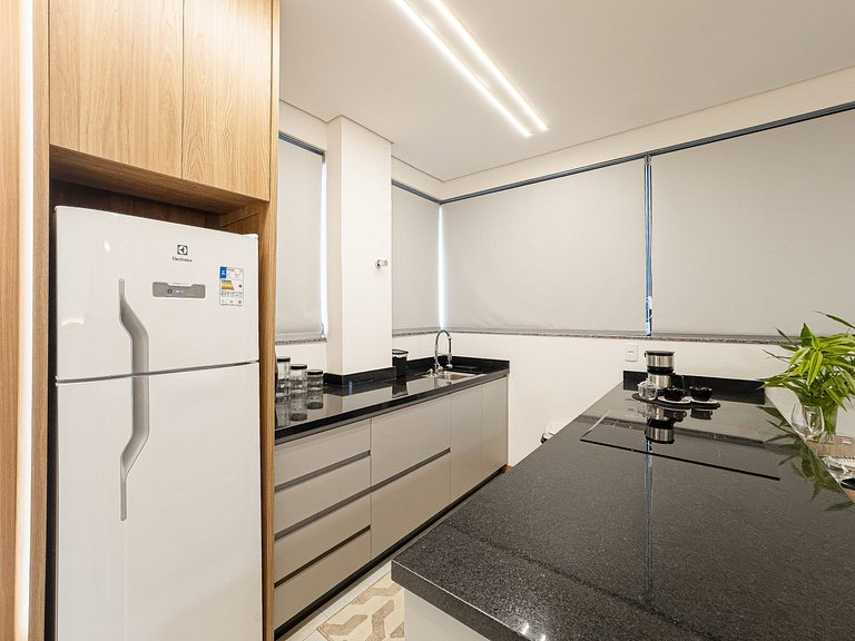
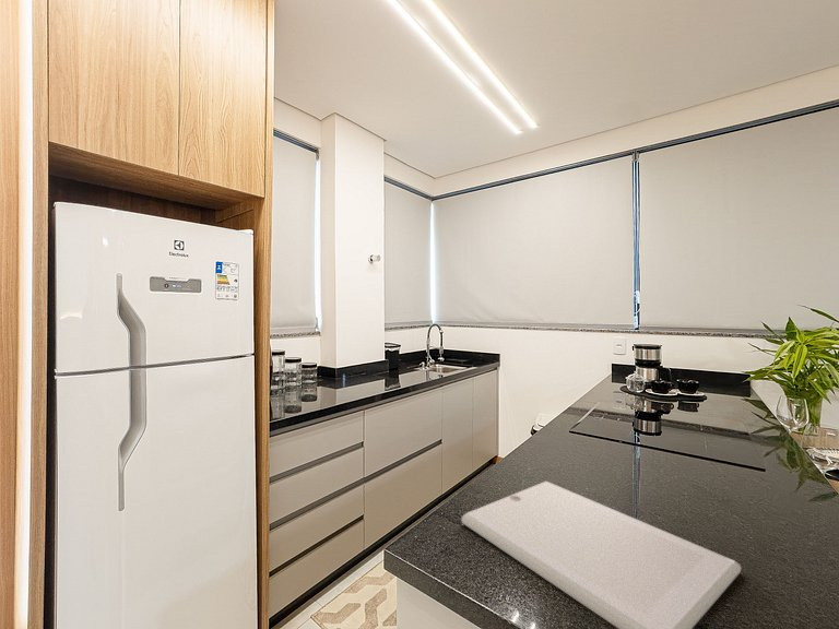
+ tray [460,480,743,629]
